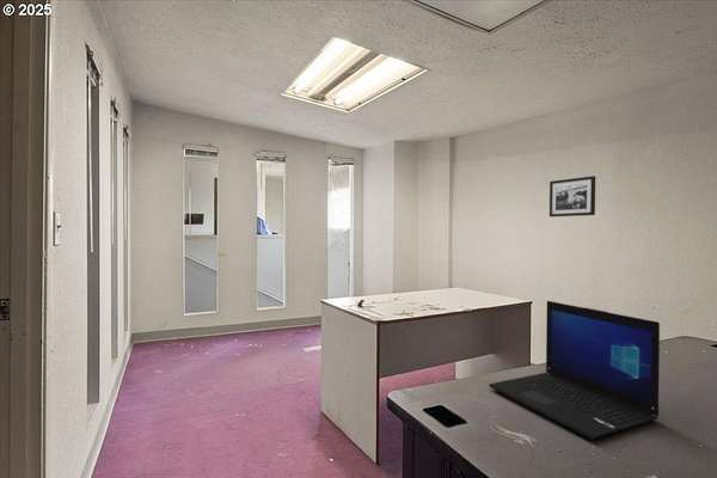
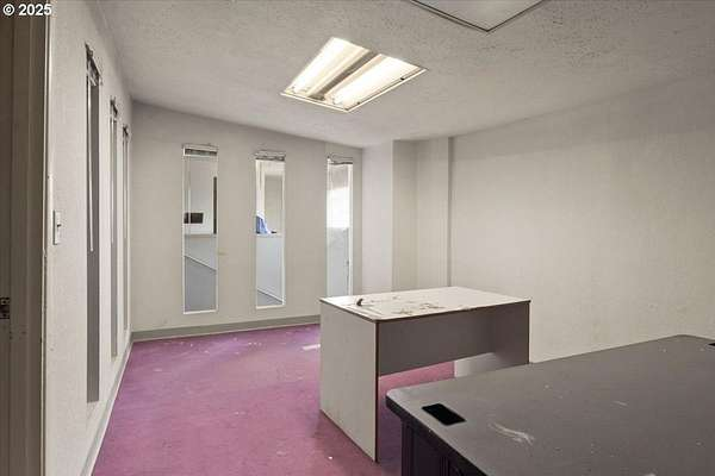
- laptop [488,300,661,441]
- picture frame [549,174,596,217]
